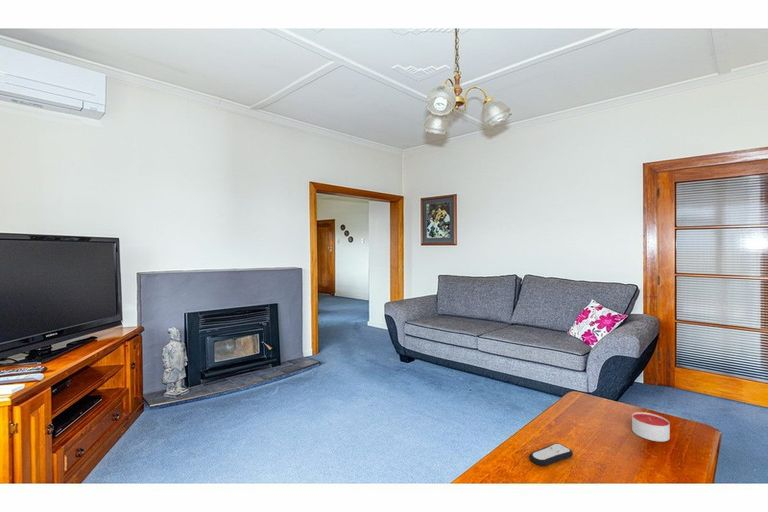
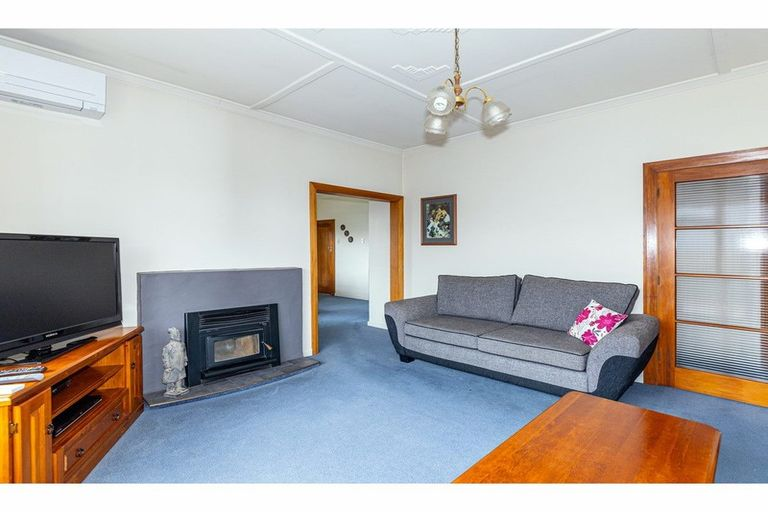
- remote control [528,442,574,467]
- candle [631,411,671,443]
